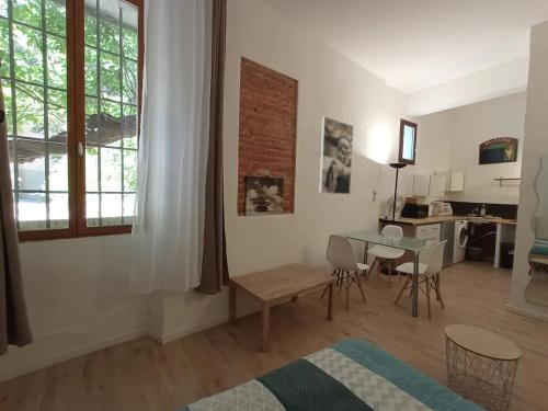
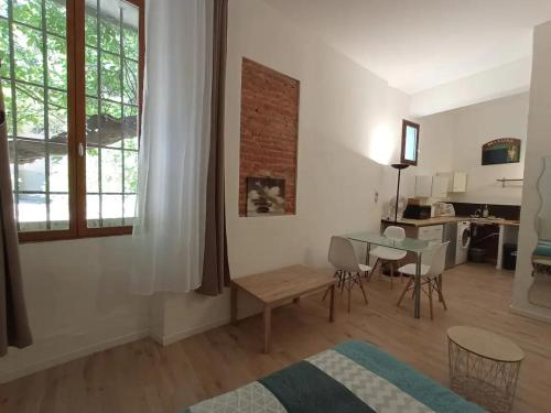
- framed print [318,116,354,195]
